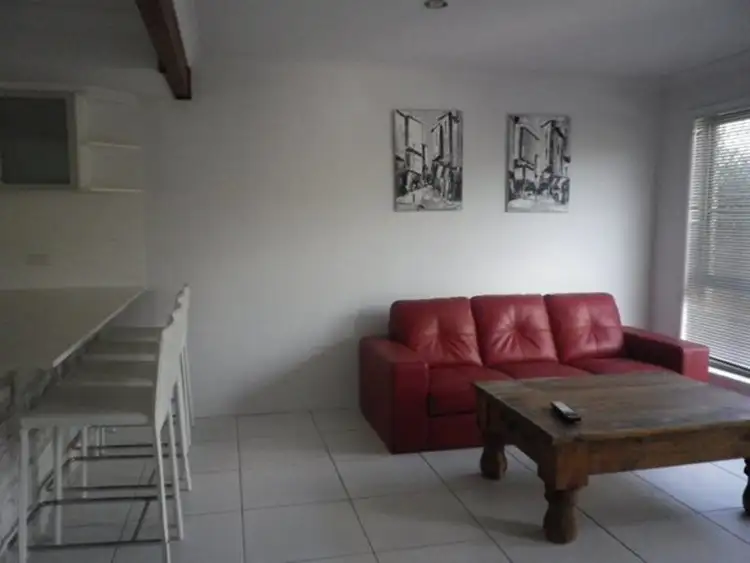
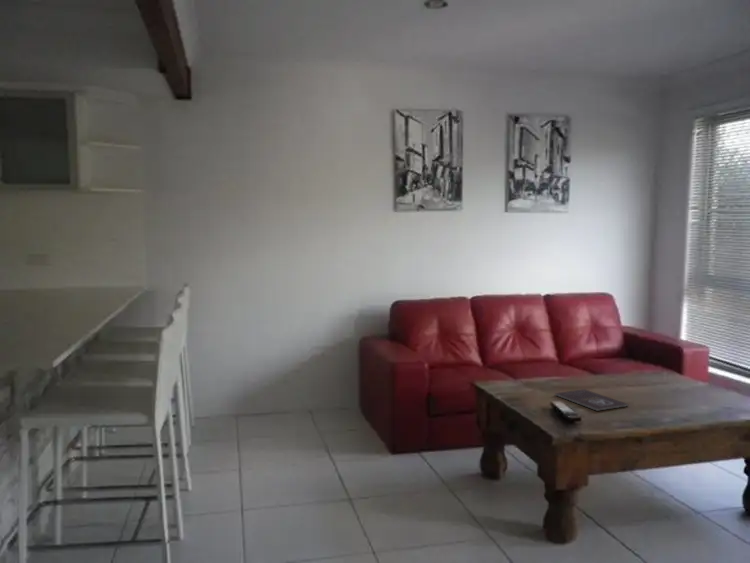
+ book [554,388,629,412]
